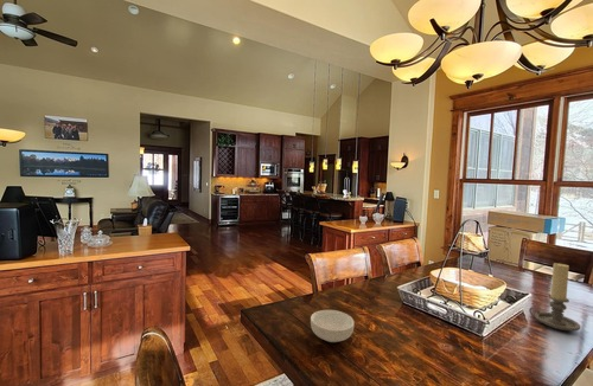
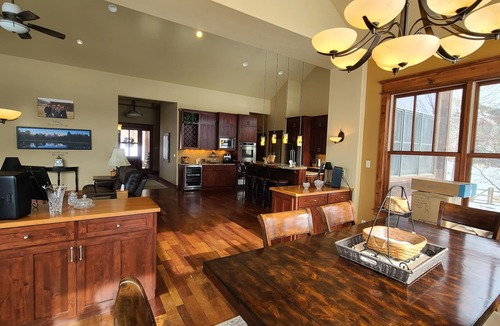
- cereal bowl [310,309,356,343]
- candle holder [528,262,581,332]
